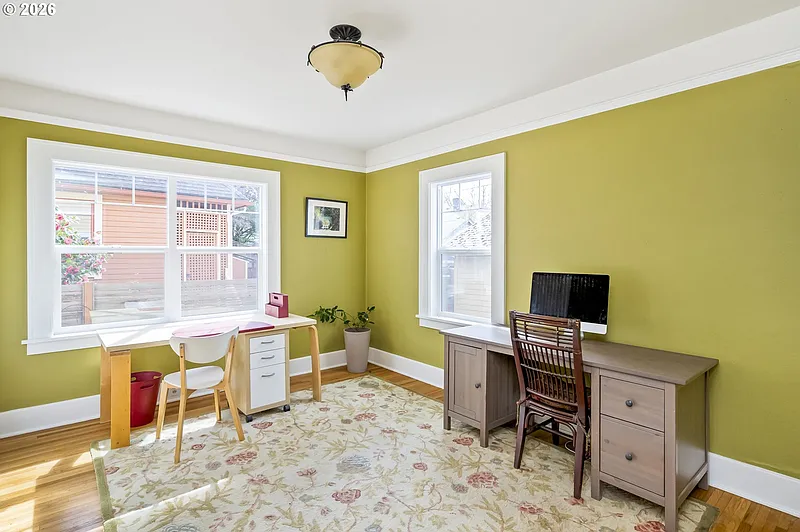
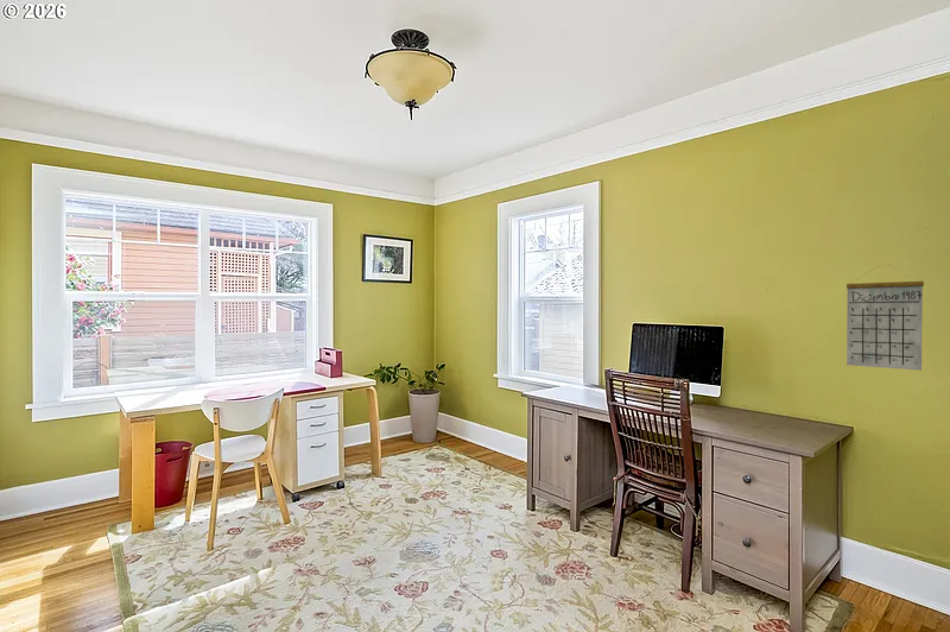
+ calendar [846,264,925,372]
